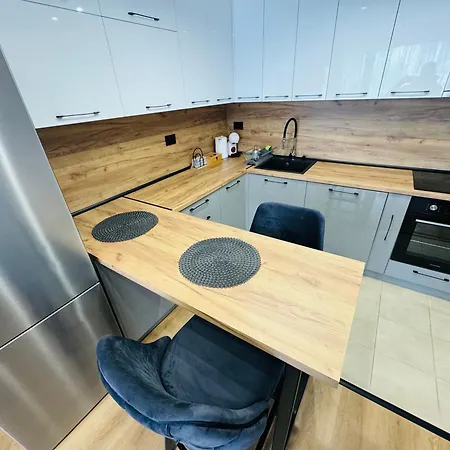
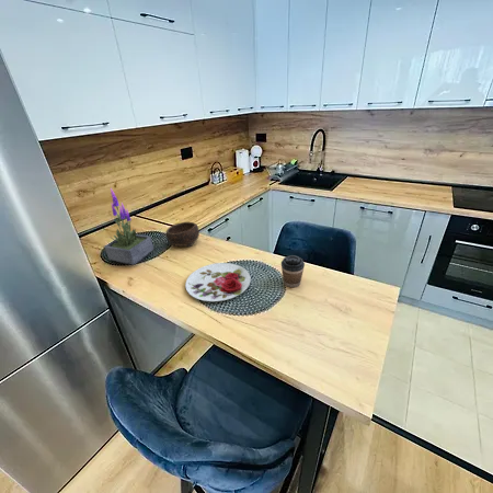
+ coffee cup [280,254,306,288]
+ plate [184,262,252,302]
+ bowl [164,221,200,248]
+ potted plant [103,188,154,266]
